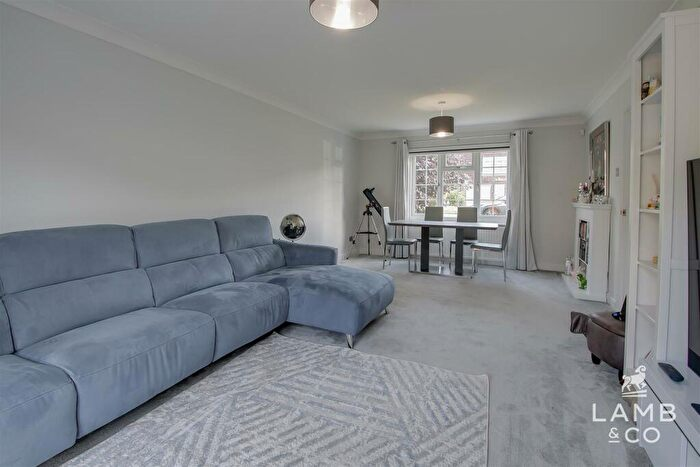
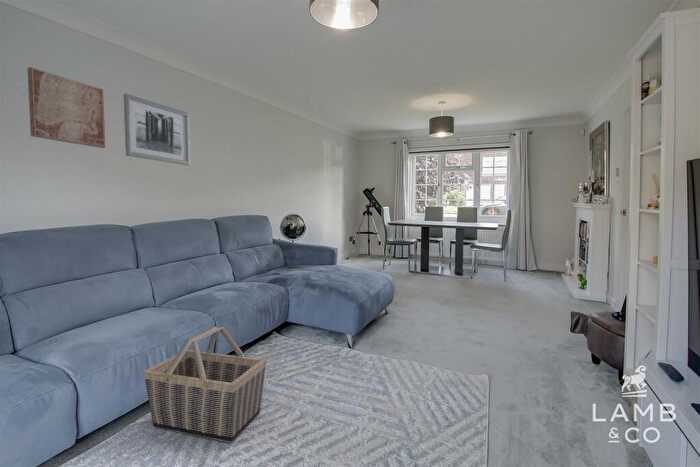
+ wall art [26,66,106,149]
+ wall art [123,92,191,166]
+ basket [142,325,267,444]
